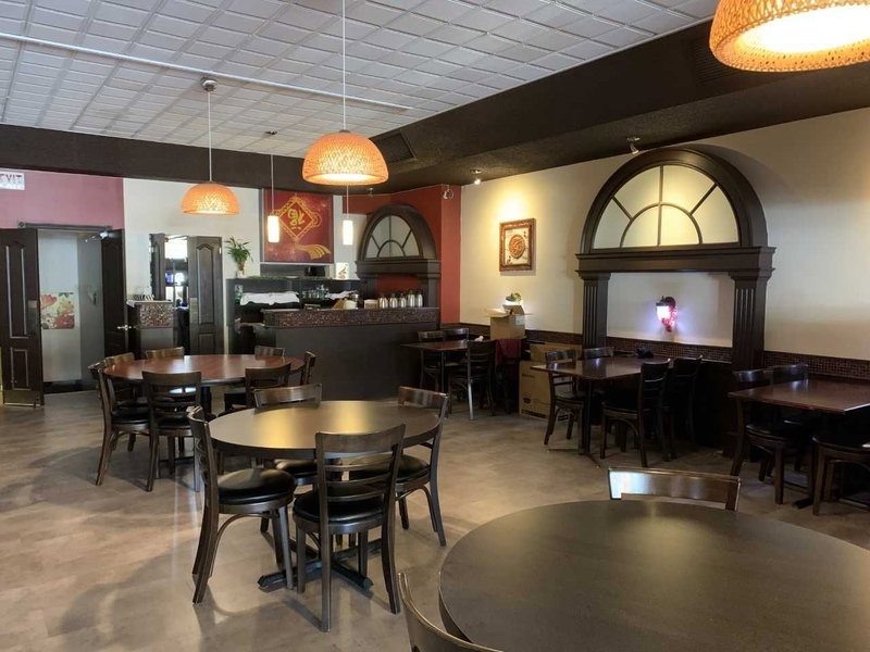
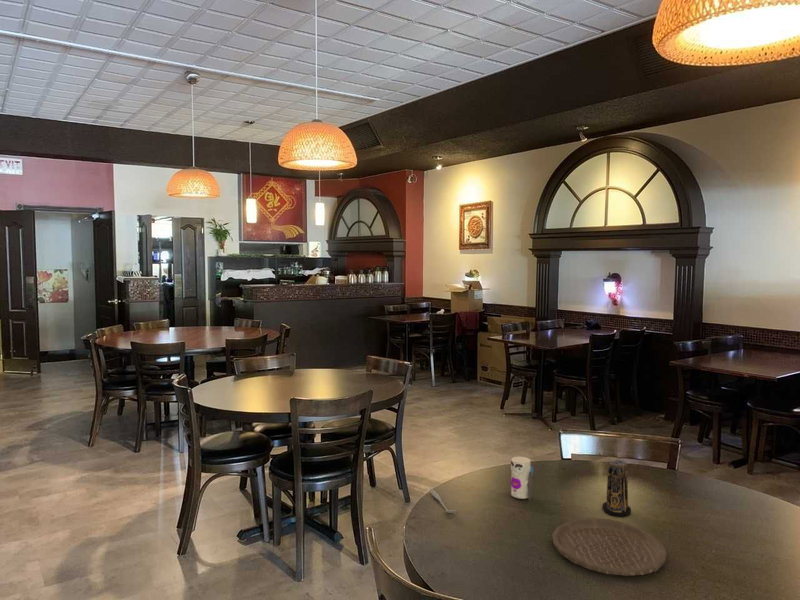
+ toy [510,456,534,501]
+ spoon [429,488,457,514]
+ plate [551,517,668,576]
+ candle [601,459,632,518]
